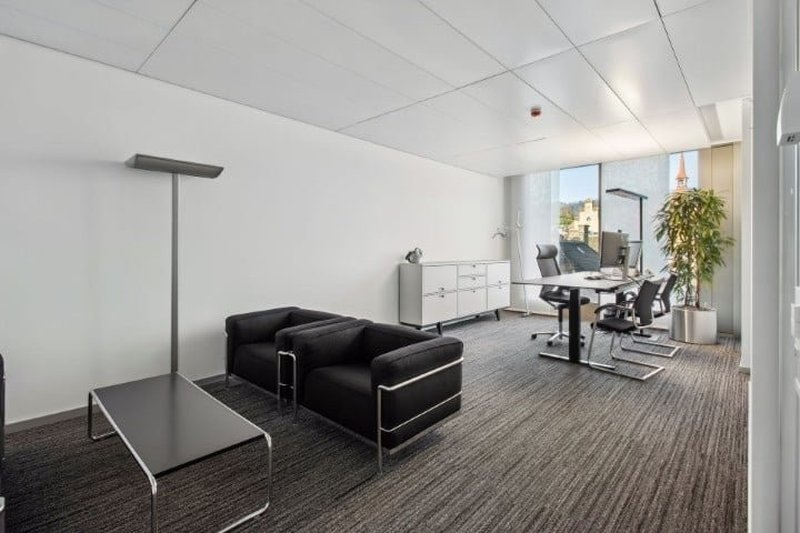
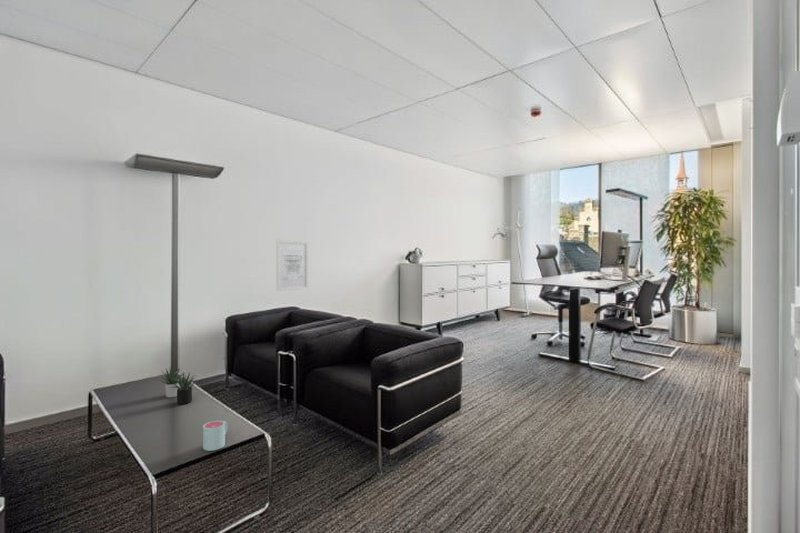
+ mug [202,420,228,452]
+ succulent plant [157,365,197,405]
+ wall art [276,239,310,292]
